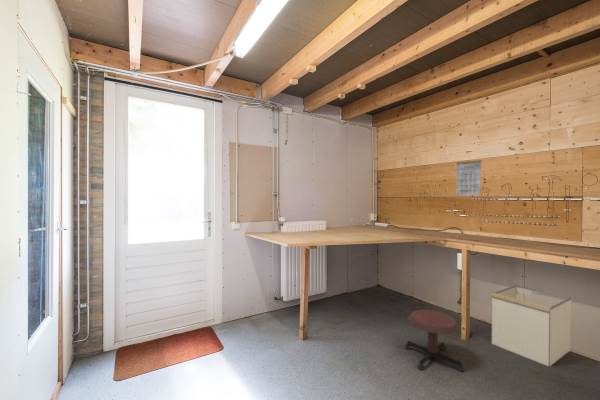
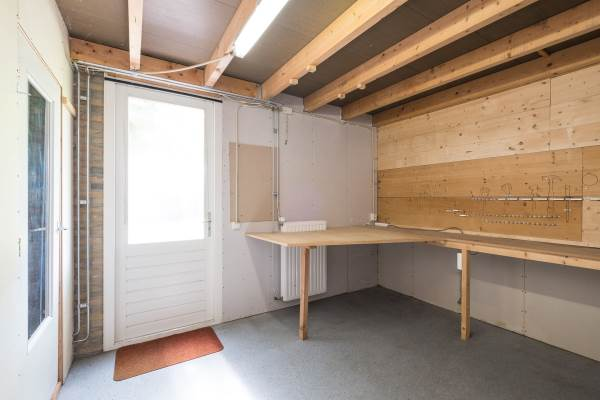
- calendar [455,153,483,196]
- storage bin [491,284,572,367]
- stool [404,309,466,373]
